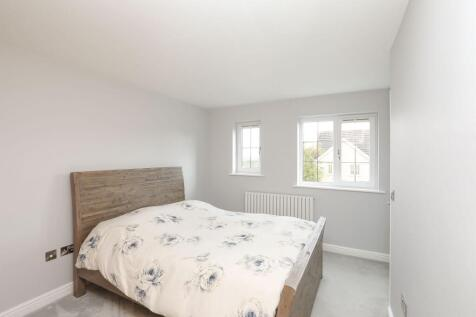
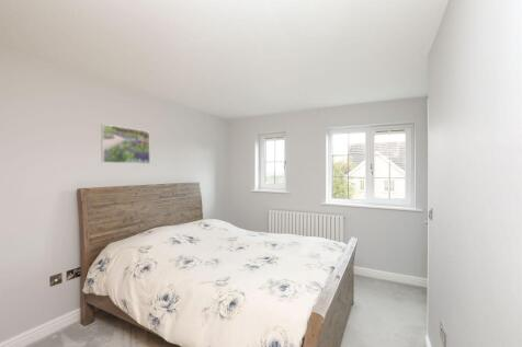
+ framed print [100,123,151,165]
